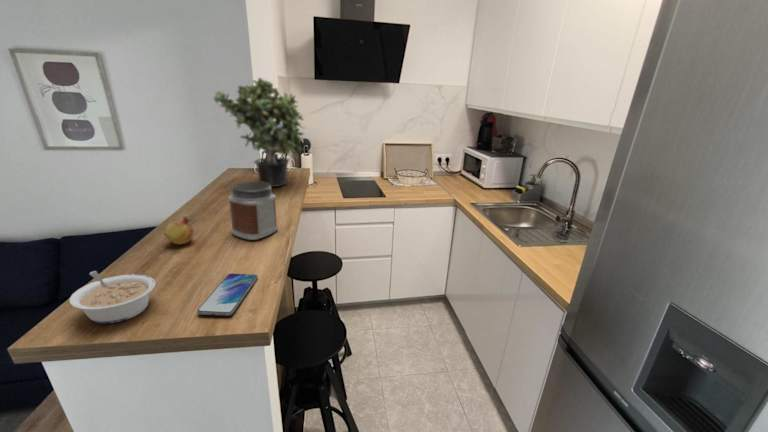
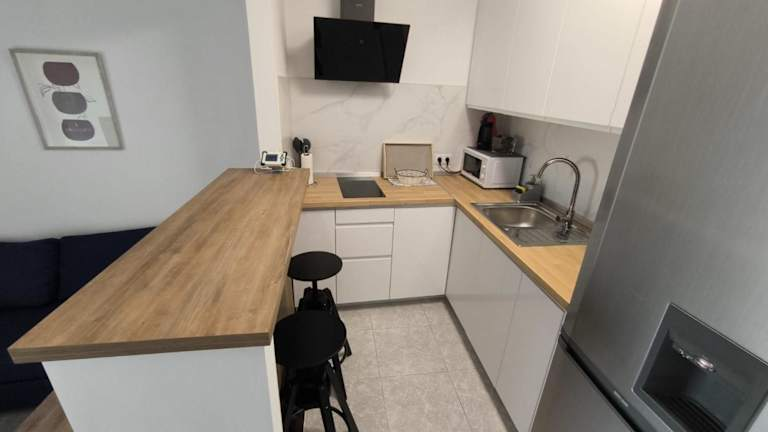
- potted plant [213,77,307,188]
- fruit [163,214,195,248]
- smartphone [196,273,259,317]
- jar [227,181,279,241]
- legume [68,270,157,325]
